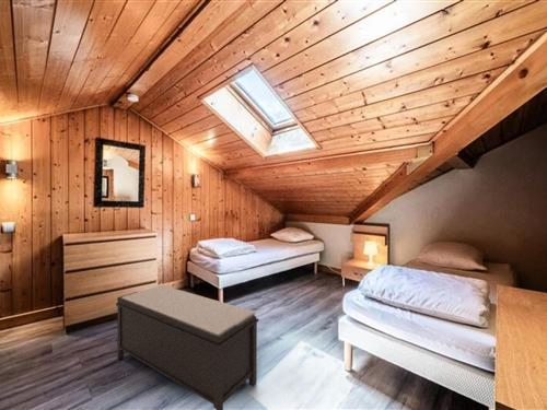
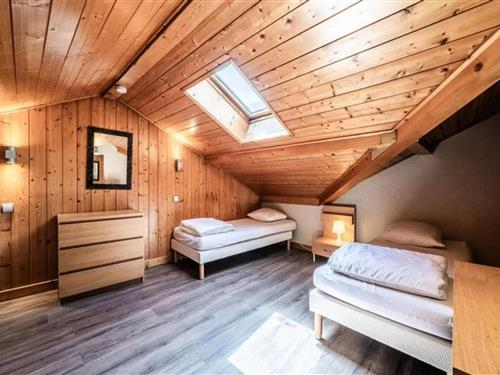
- bench [115,284,260,410]
